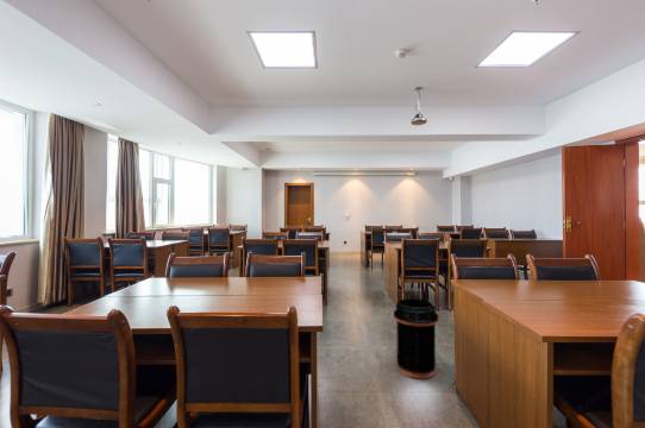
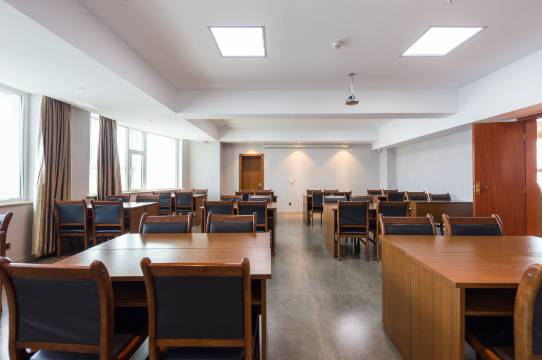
- trash can [393,297,439,379]
